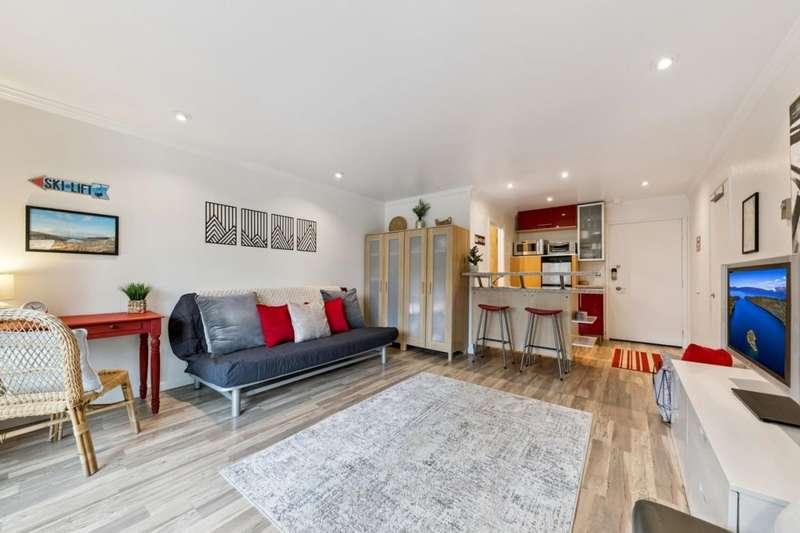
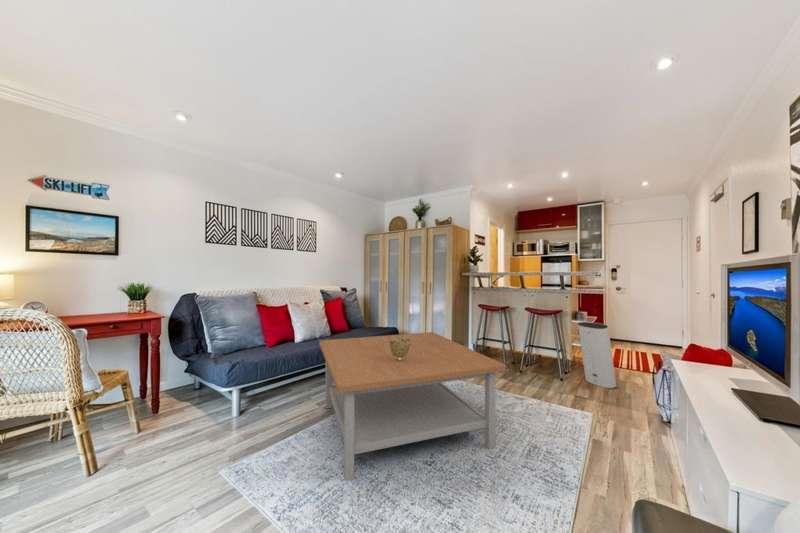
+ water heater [577,321,617,389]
+ coffee table [318,331,507,482]
+ decorative bowl [389,338,411,361]
